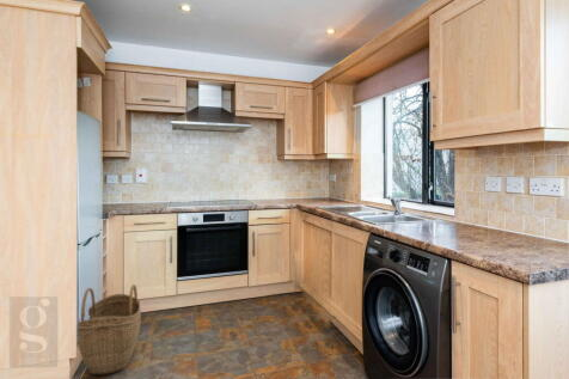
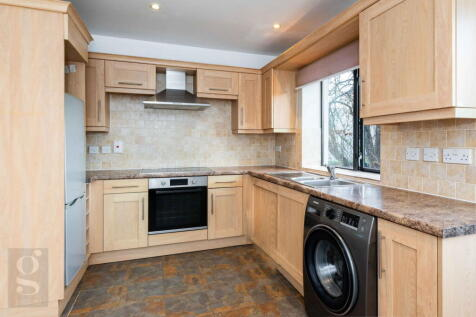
- woven basket [77,283,142,375]
